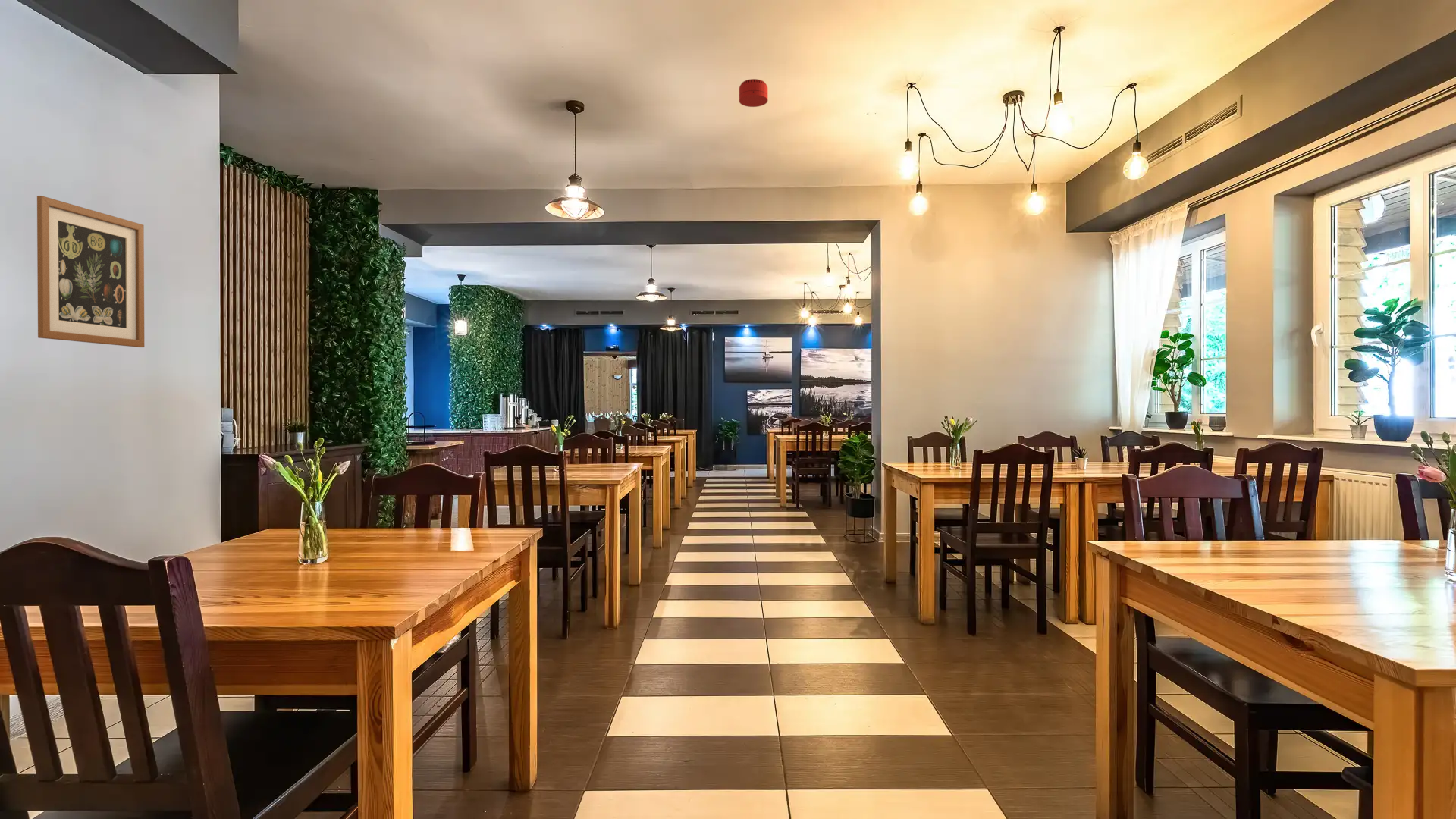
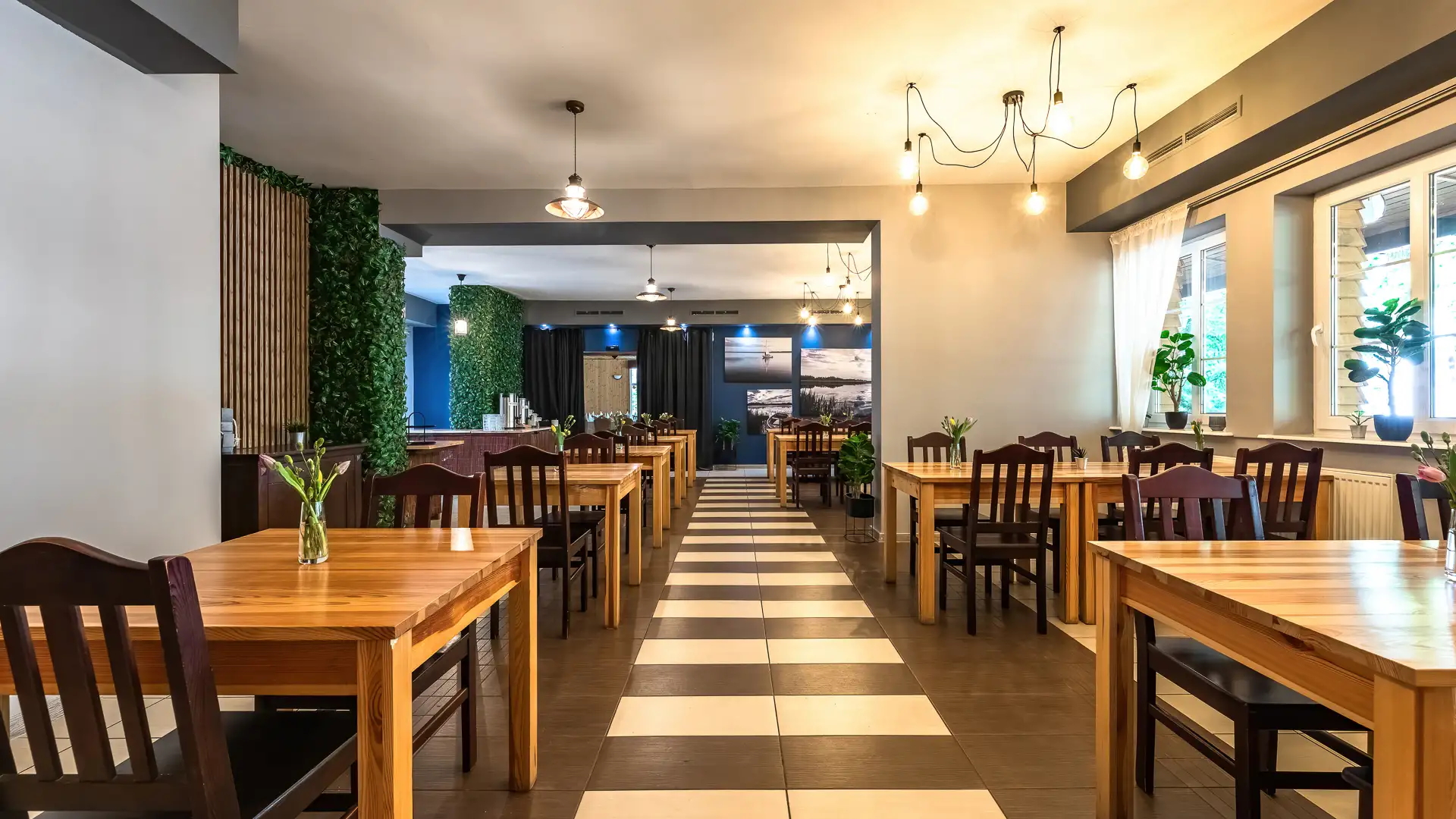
- wall art [36,195,146,348]
- smoke detector [739,78,769,108]
